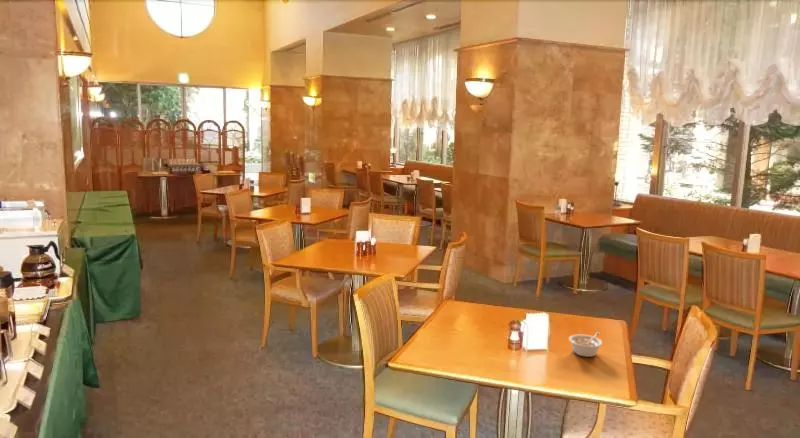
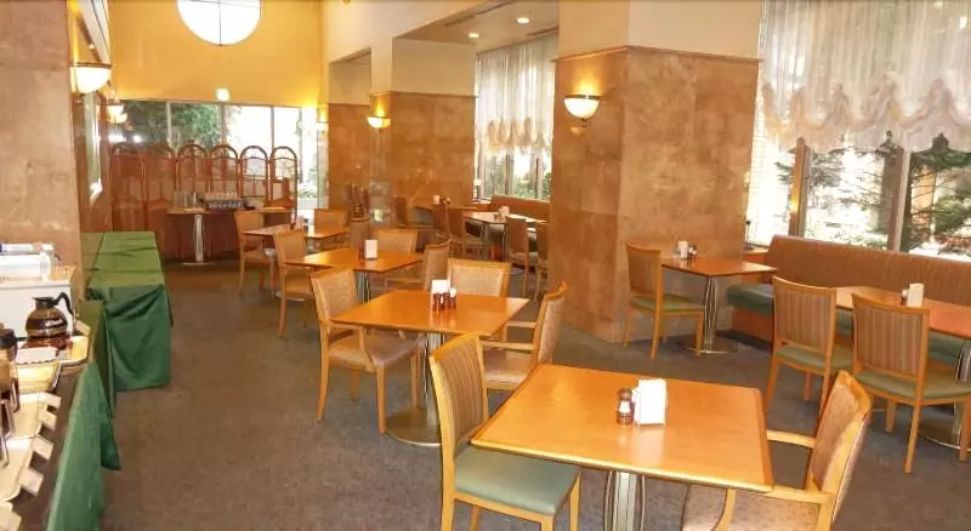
- legume [568,332,604,358]
